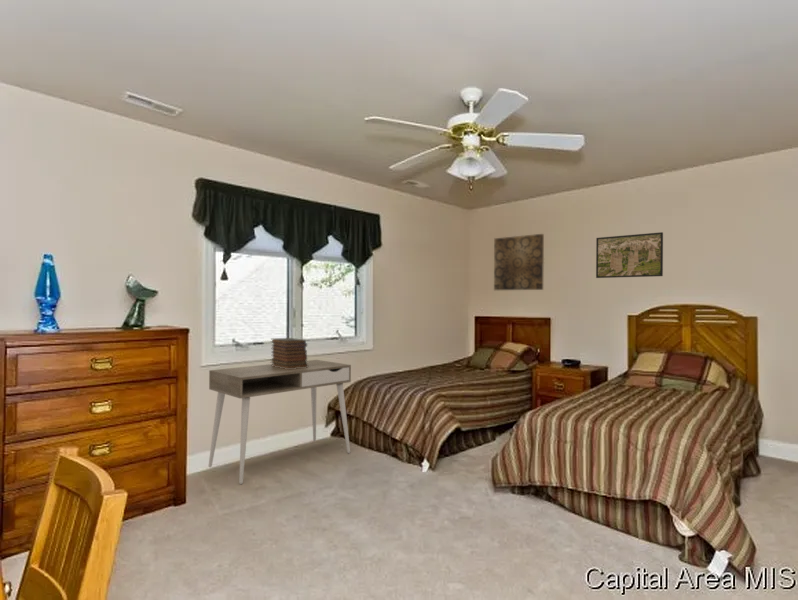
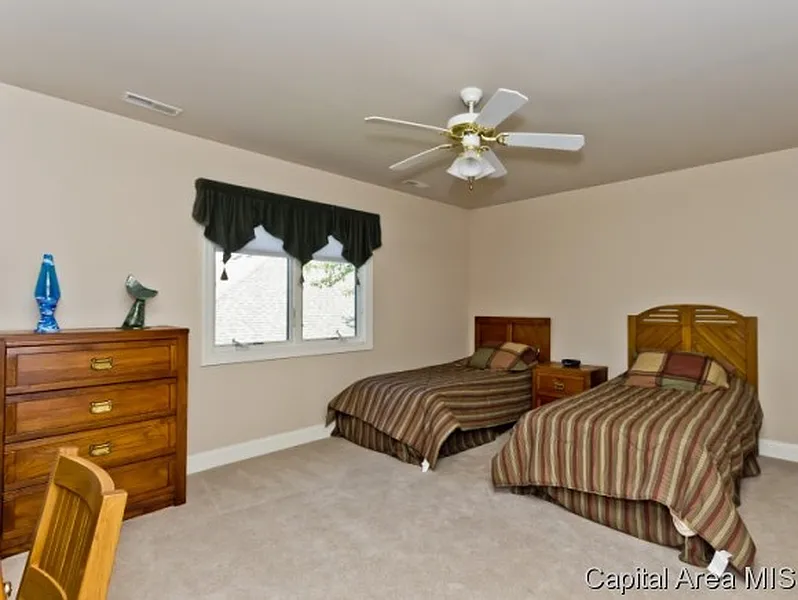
- desk [208,359,352,485]
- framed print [595,231,664,279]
- wall art [493,233,545,291]
- book stack [270,337,308,369]
